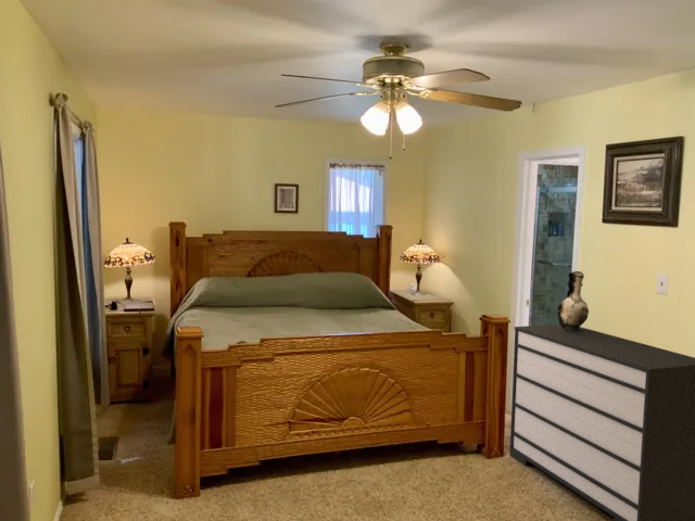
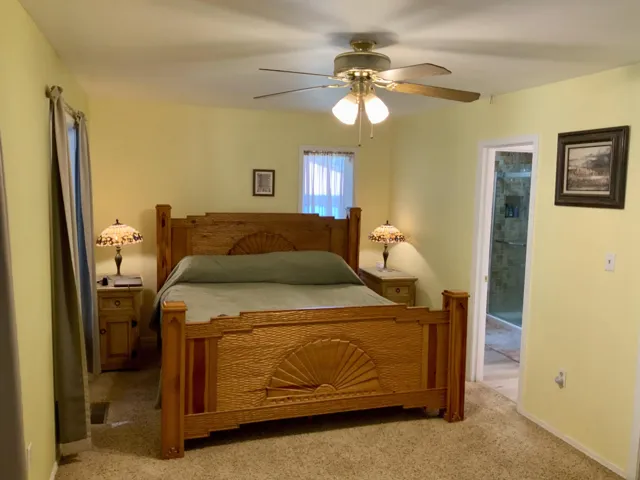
- dresser [508,323,695,521]
- decorative vase [556,270,590,331]
